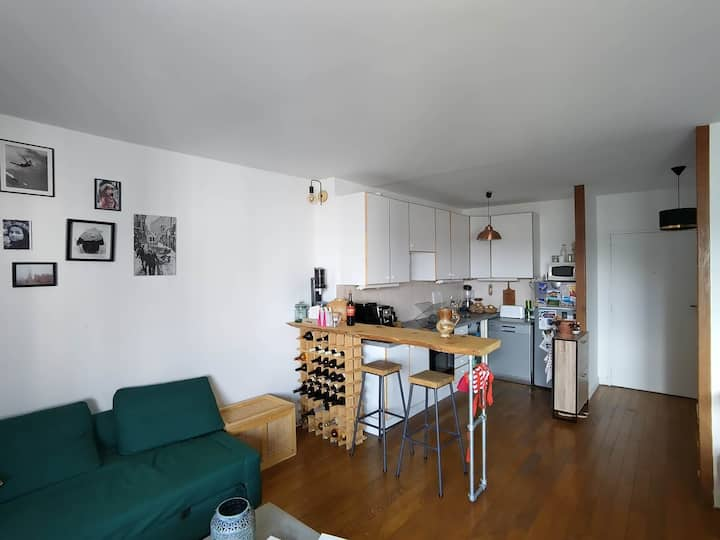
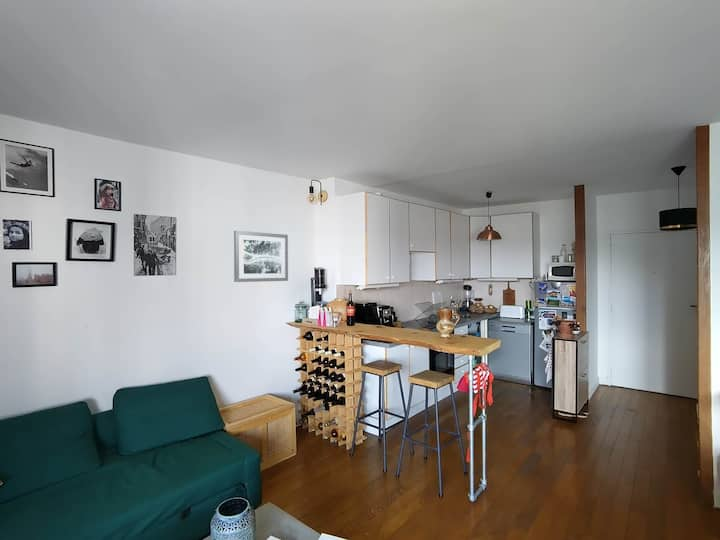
+ wall art [233,230,289,283]
